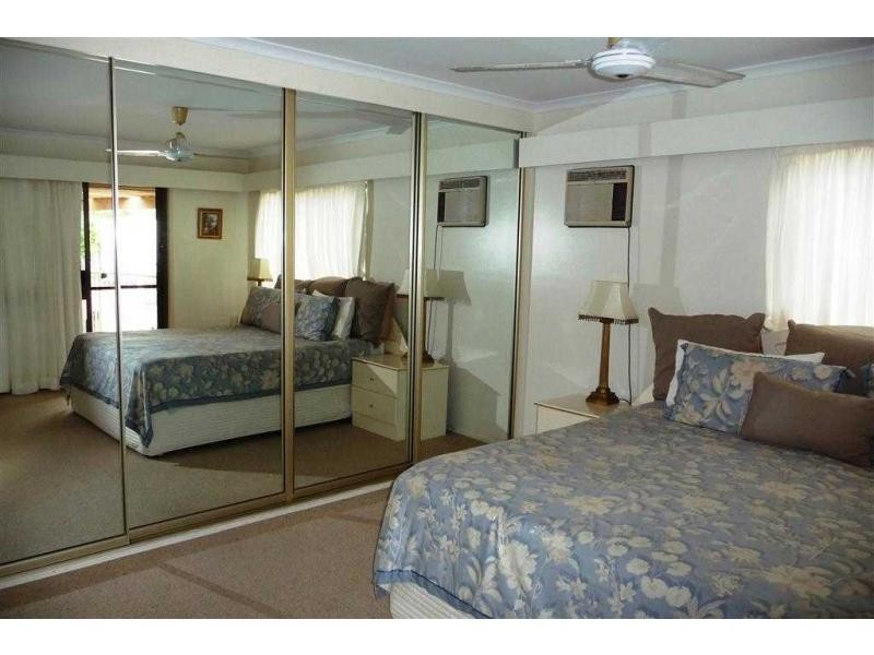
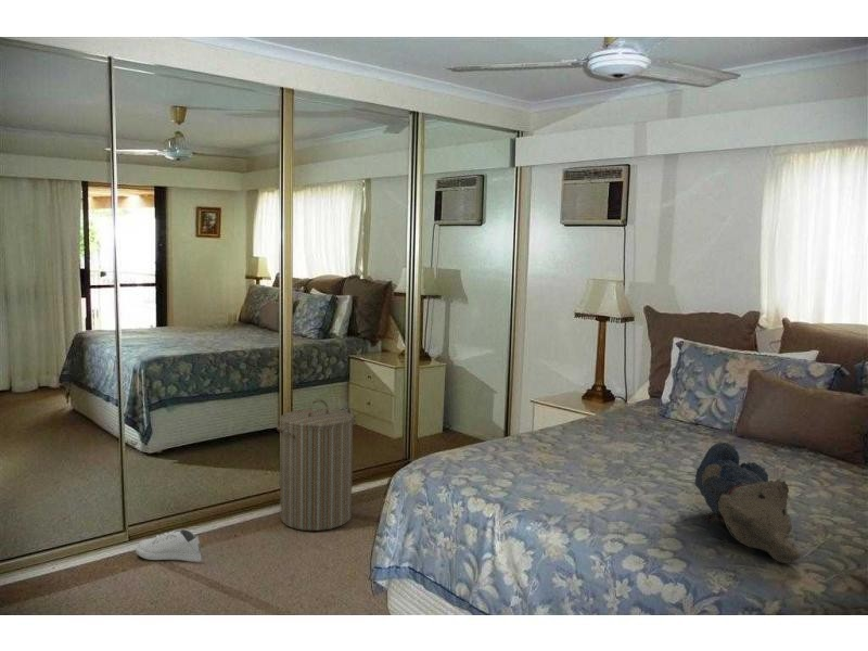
+ shoe [135,528,202,563]
+ laundry hamper [276,398,357,532]
+ teddy bear [694,442,803,564]
